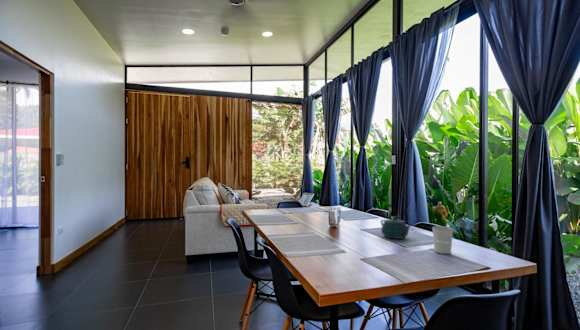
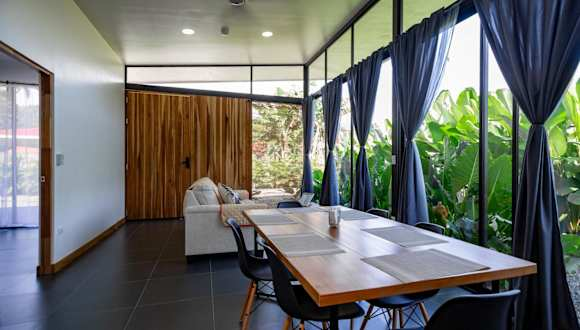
- cup [431,225,454,255]
- teapot [380,215,412,240]
